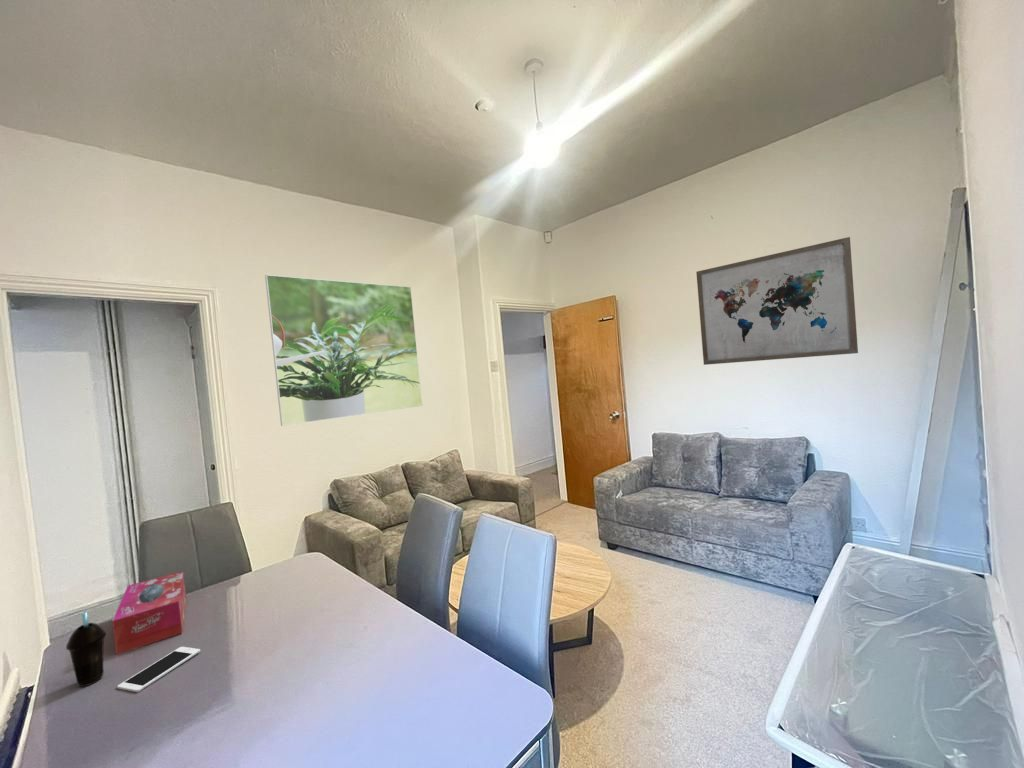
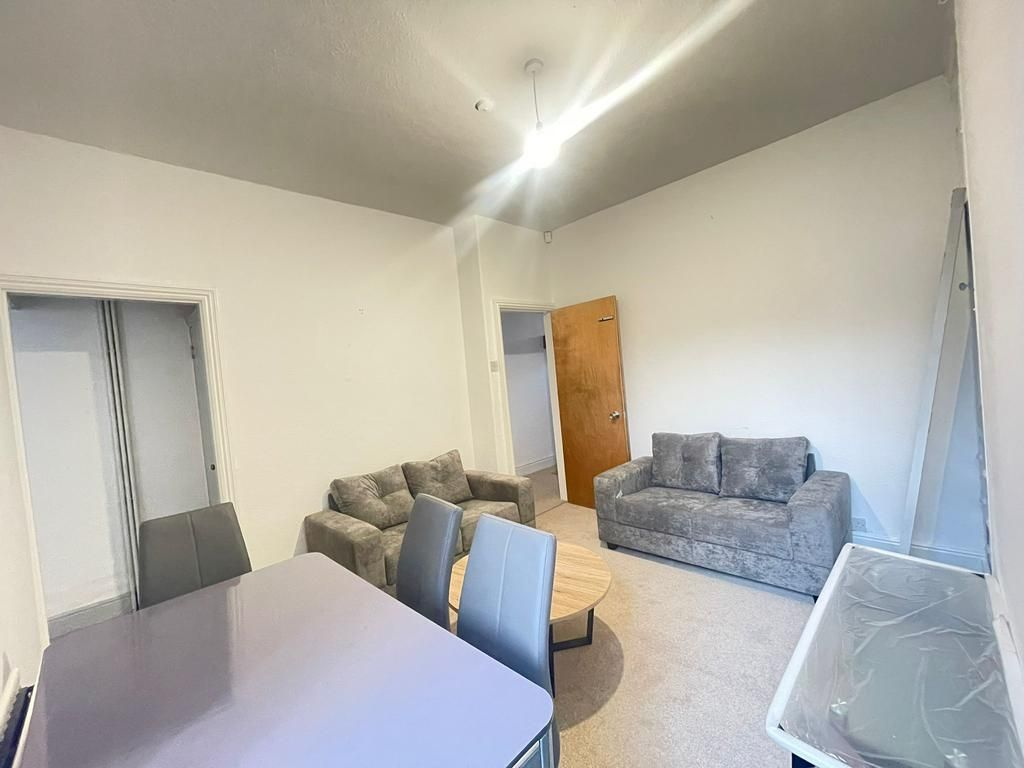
- cell phone [116,646,201,693]
- tissue box [111,570,187,656]
- cup [65,611,107,688]
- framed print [264,274,423,427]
- wall art [695,236,859,366]
